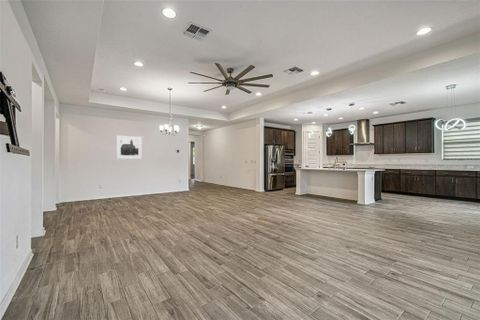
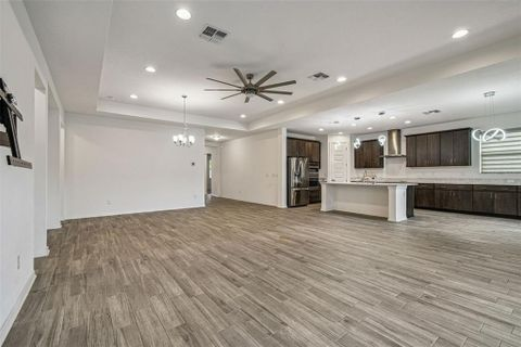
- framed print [116,134,143,160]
